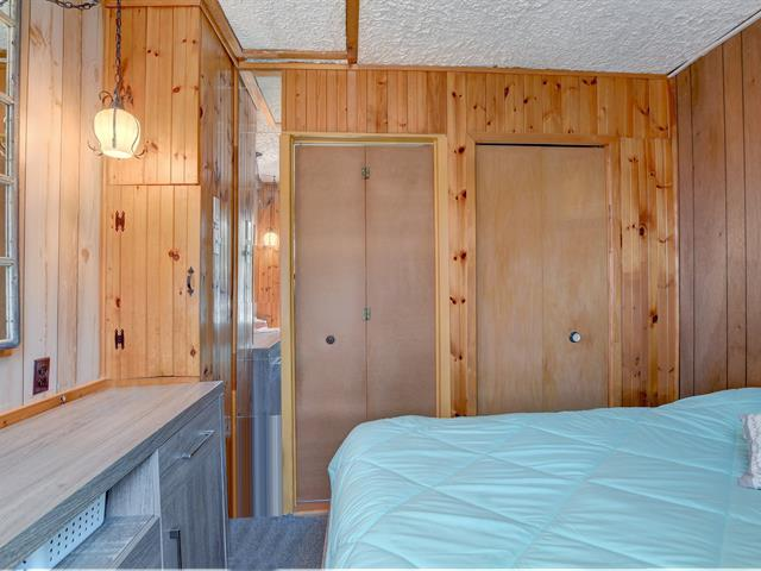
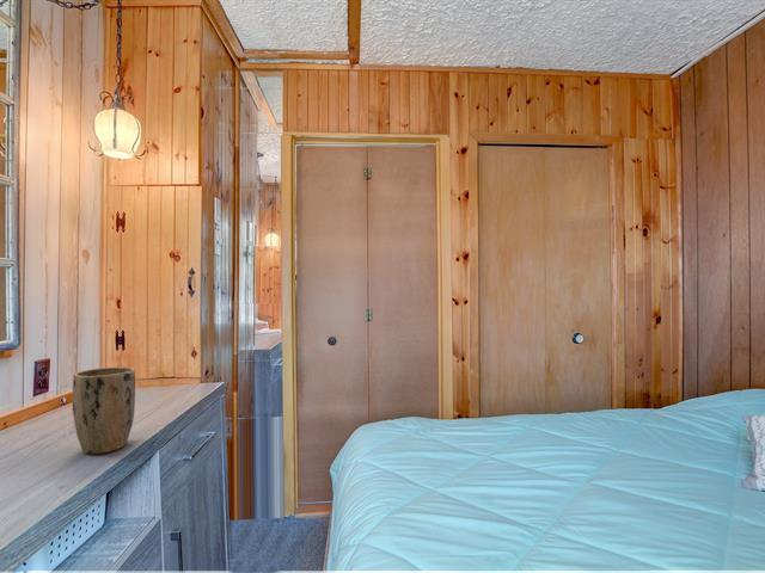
+ plant pot [71,366,136,455]
